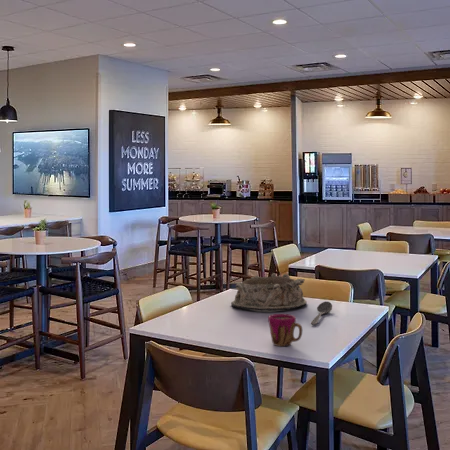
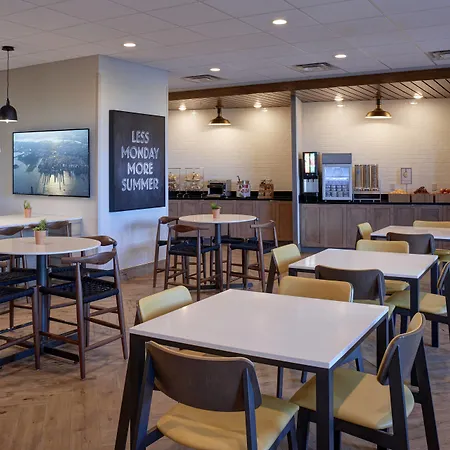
- stirrer [310,300,333,326]
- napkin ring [230,272,308,312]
- cup [267,313,303,347]
